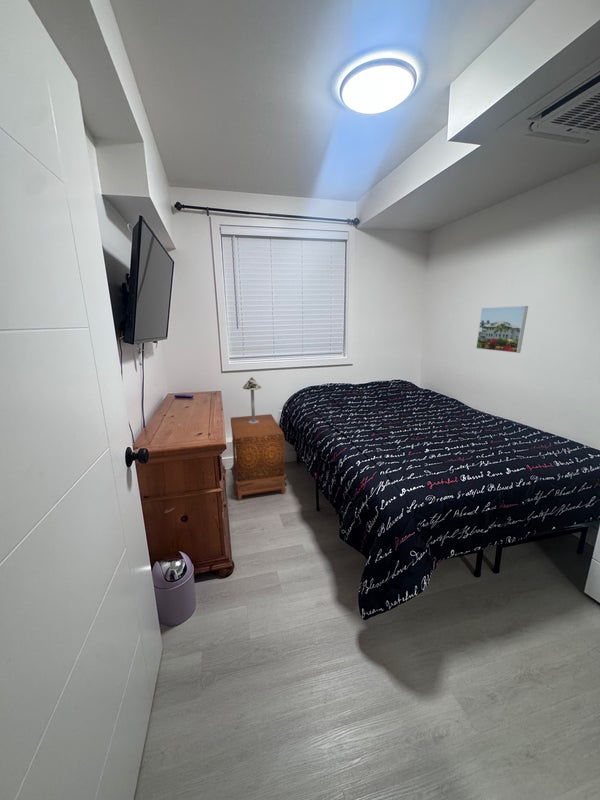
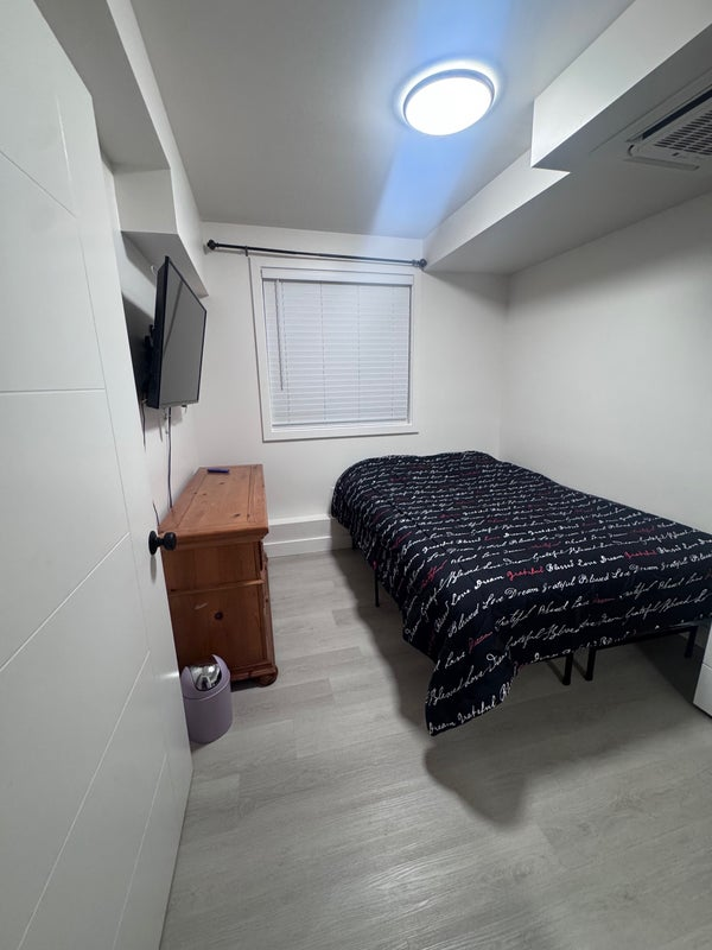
- canopy bed [230,413,288,502]
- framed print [475,305,529,354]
- table lamp [242,376,262,423]
